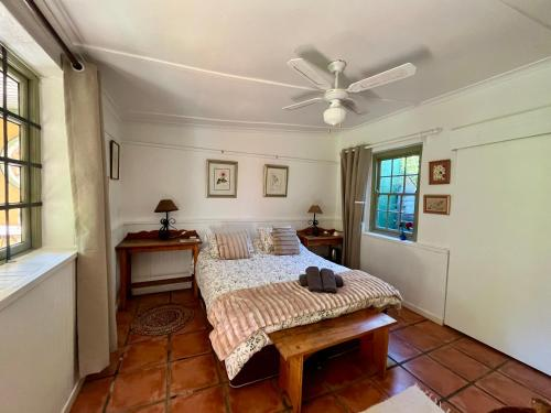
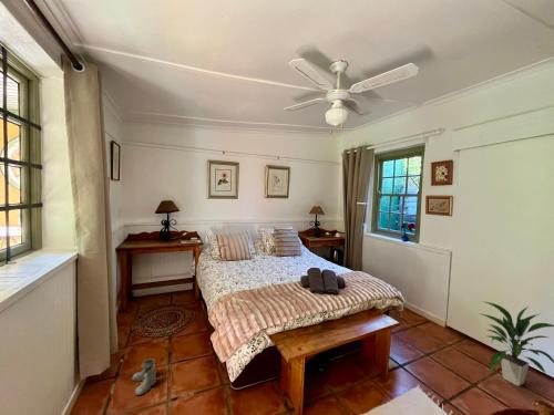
+ indoor plant [479,300,554,387]
+ boots [131,357,157,396]
